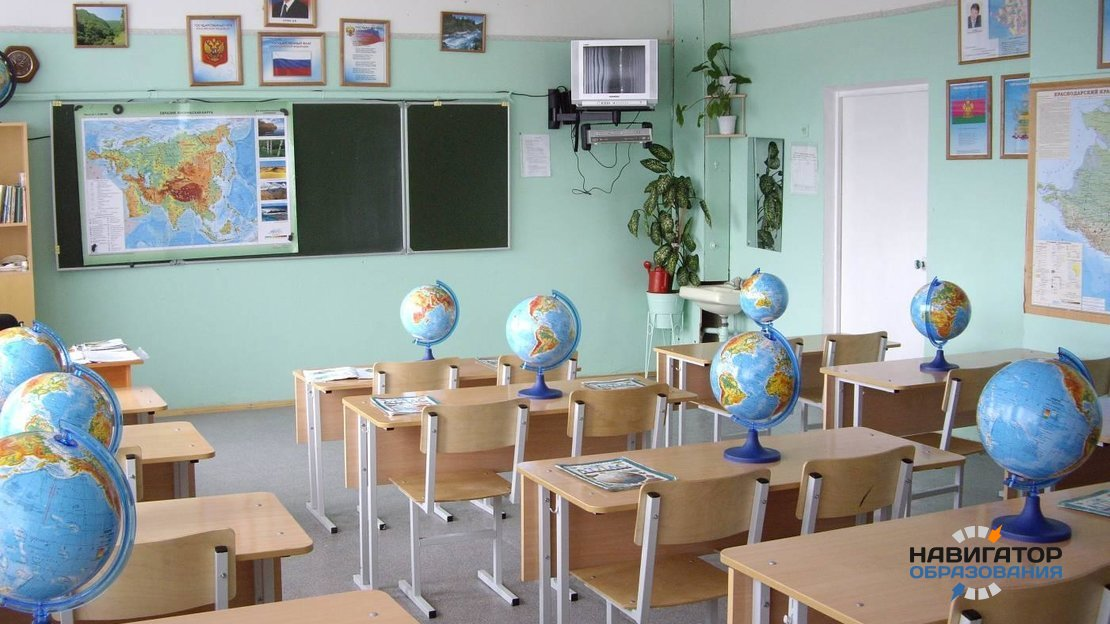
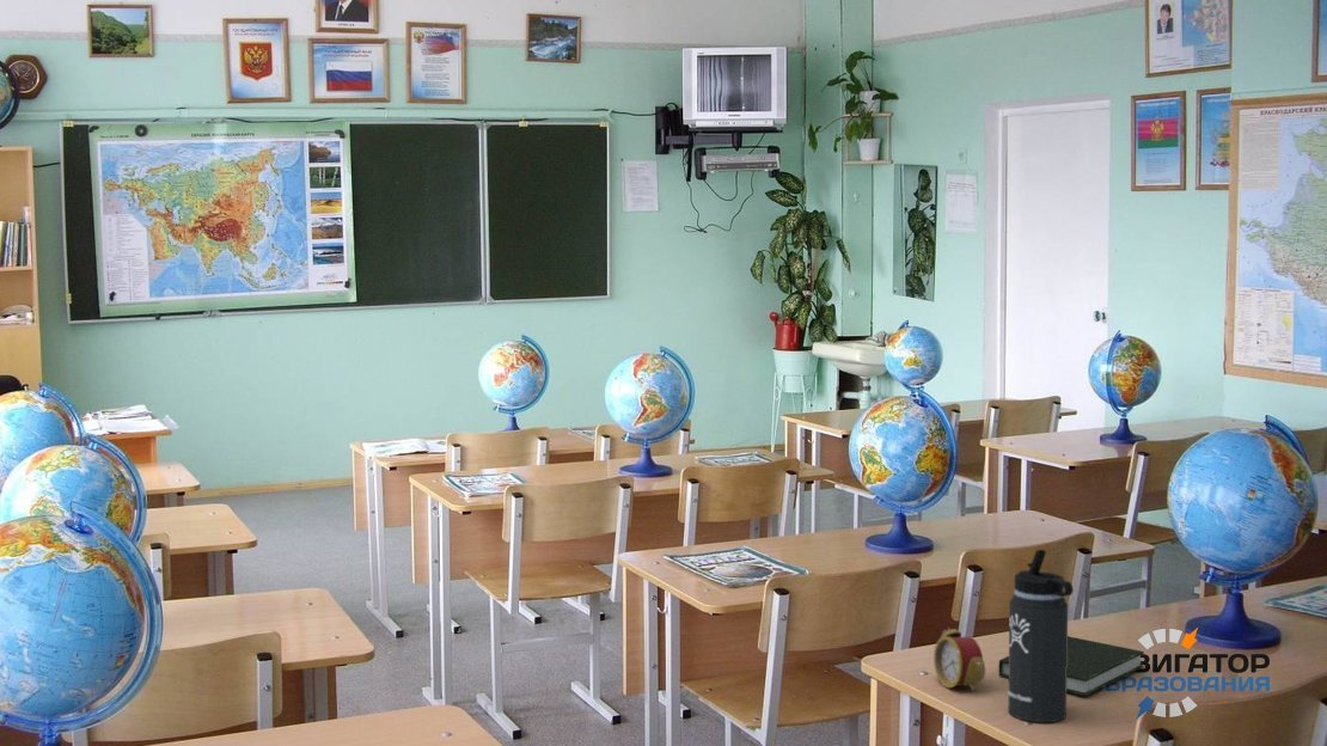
+ book [998,635,1145,697]
+ alarm clock [932,626,986,691]
+ thermos bottle [1007,549,1075,723]
